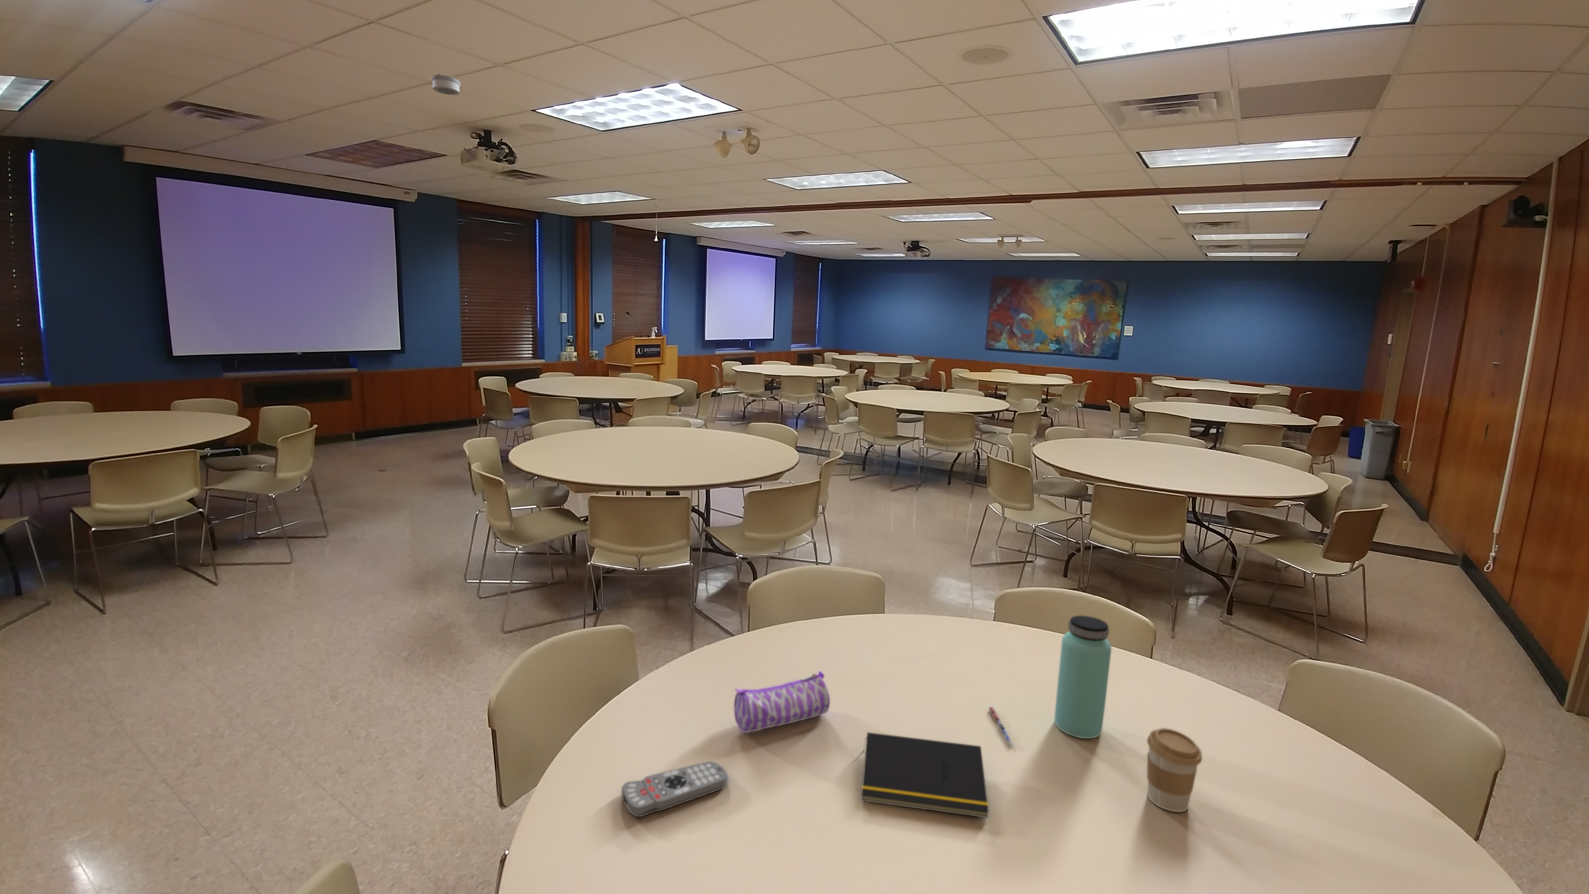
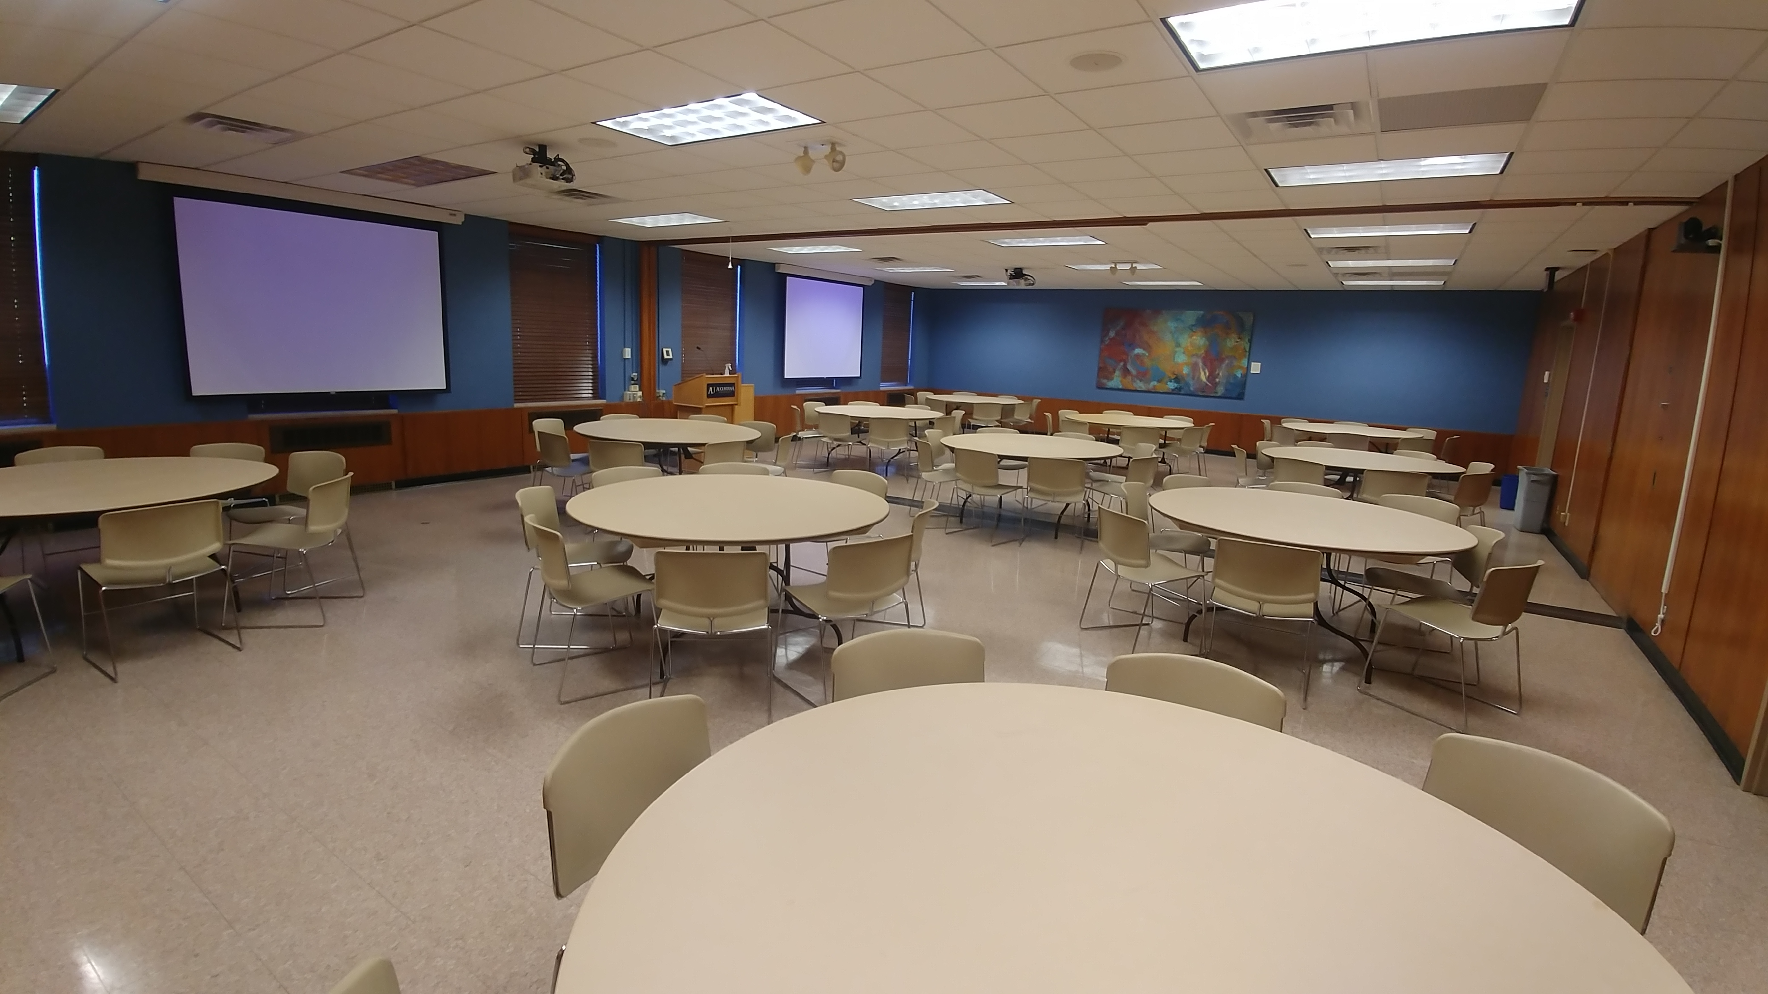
- remote control [621,761,729,818]
- pencil case [733,670,831,732]
- smoke detector [431,73,462,95]
- bottle [1054,615,1112,739]
- notepad [861,731,989,819]
- coffee cup [1146,728,1203,812]
- pen [988,706,1015,746]
